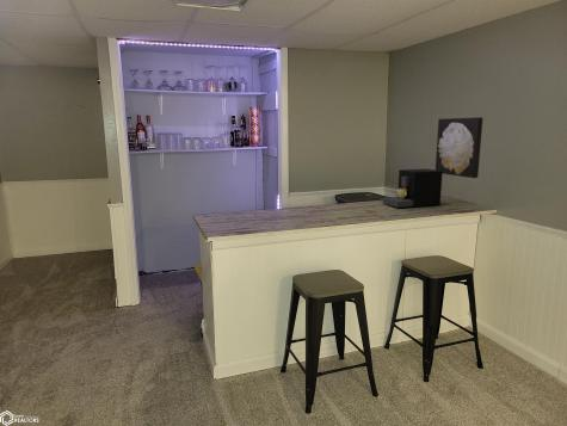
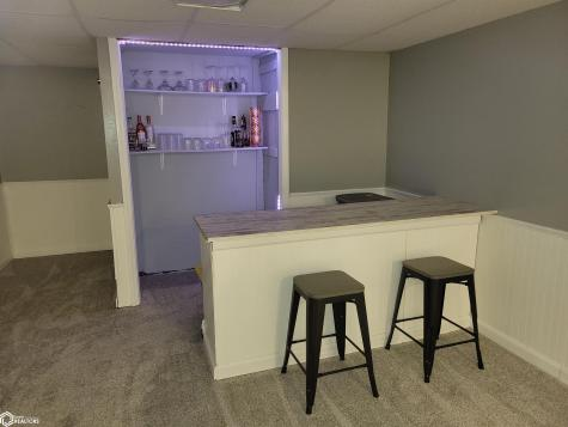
- wall art [435,116,483,179]
- coffee maker [382,168,443,209]
